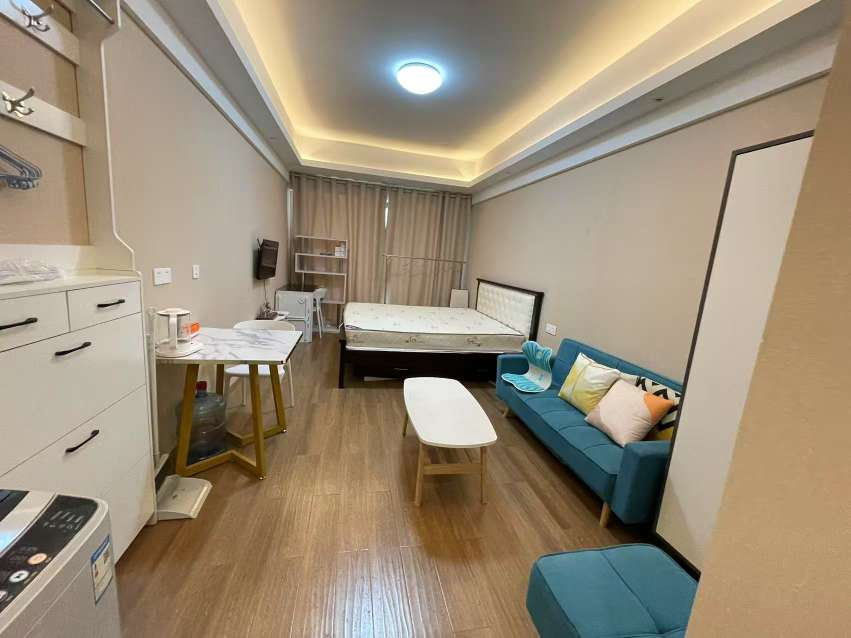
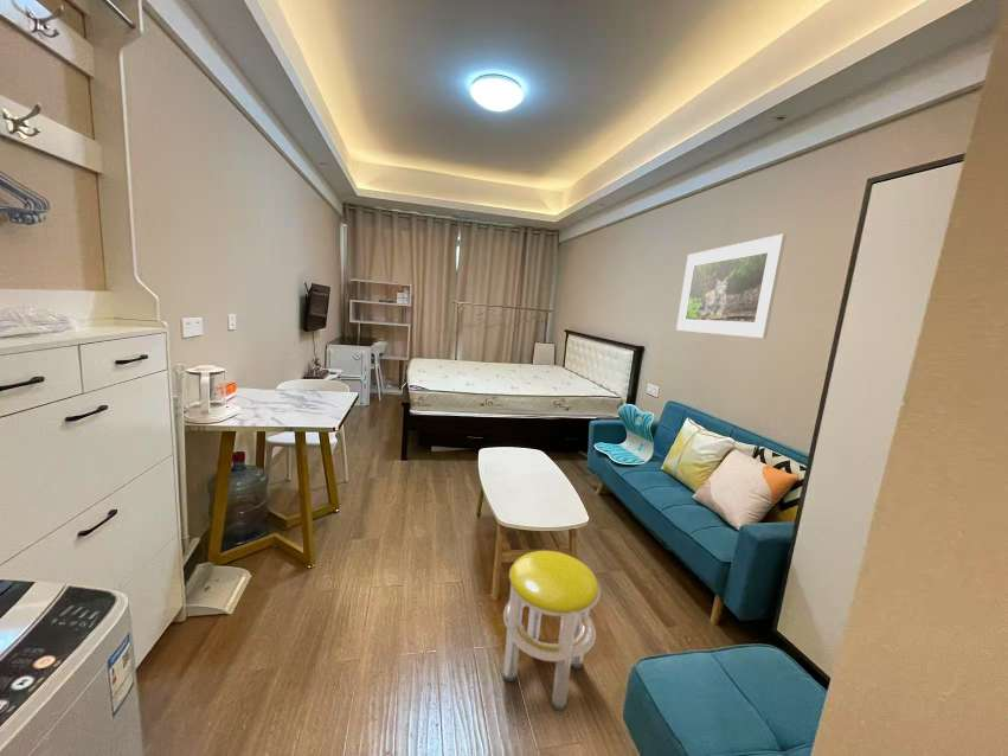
+ stool [502,550,602,712]
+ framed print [675,232,788,340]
